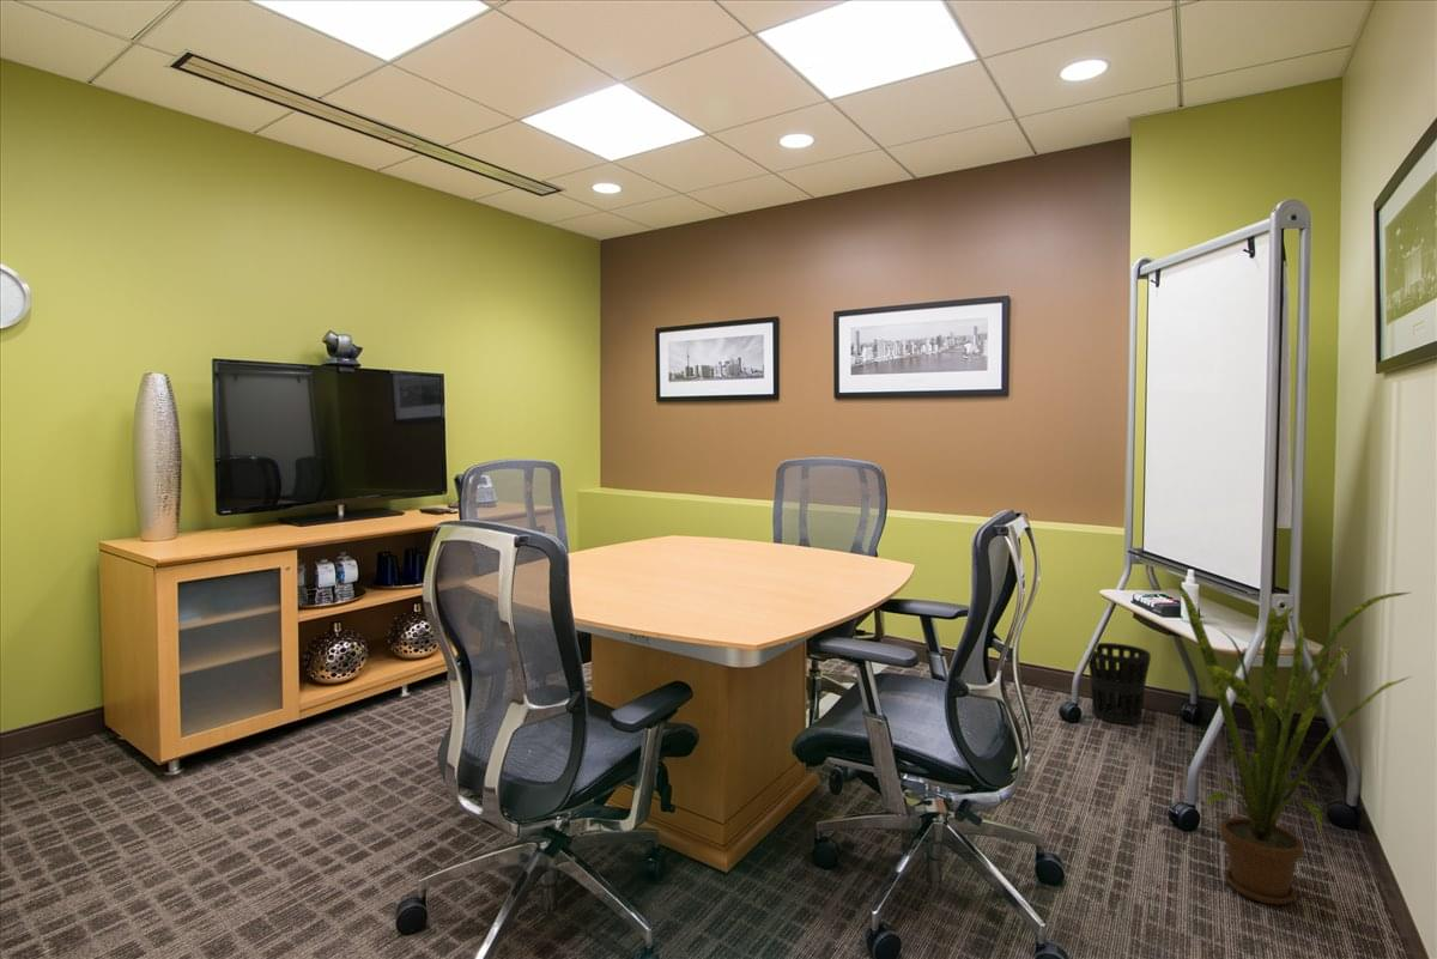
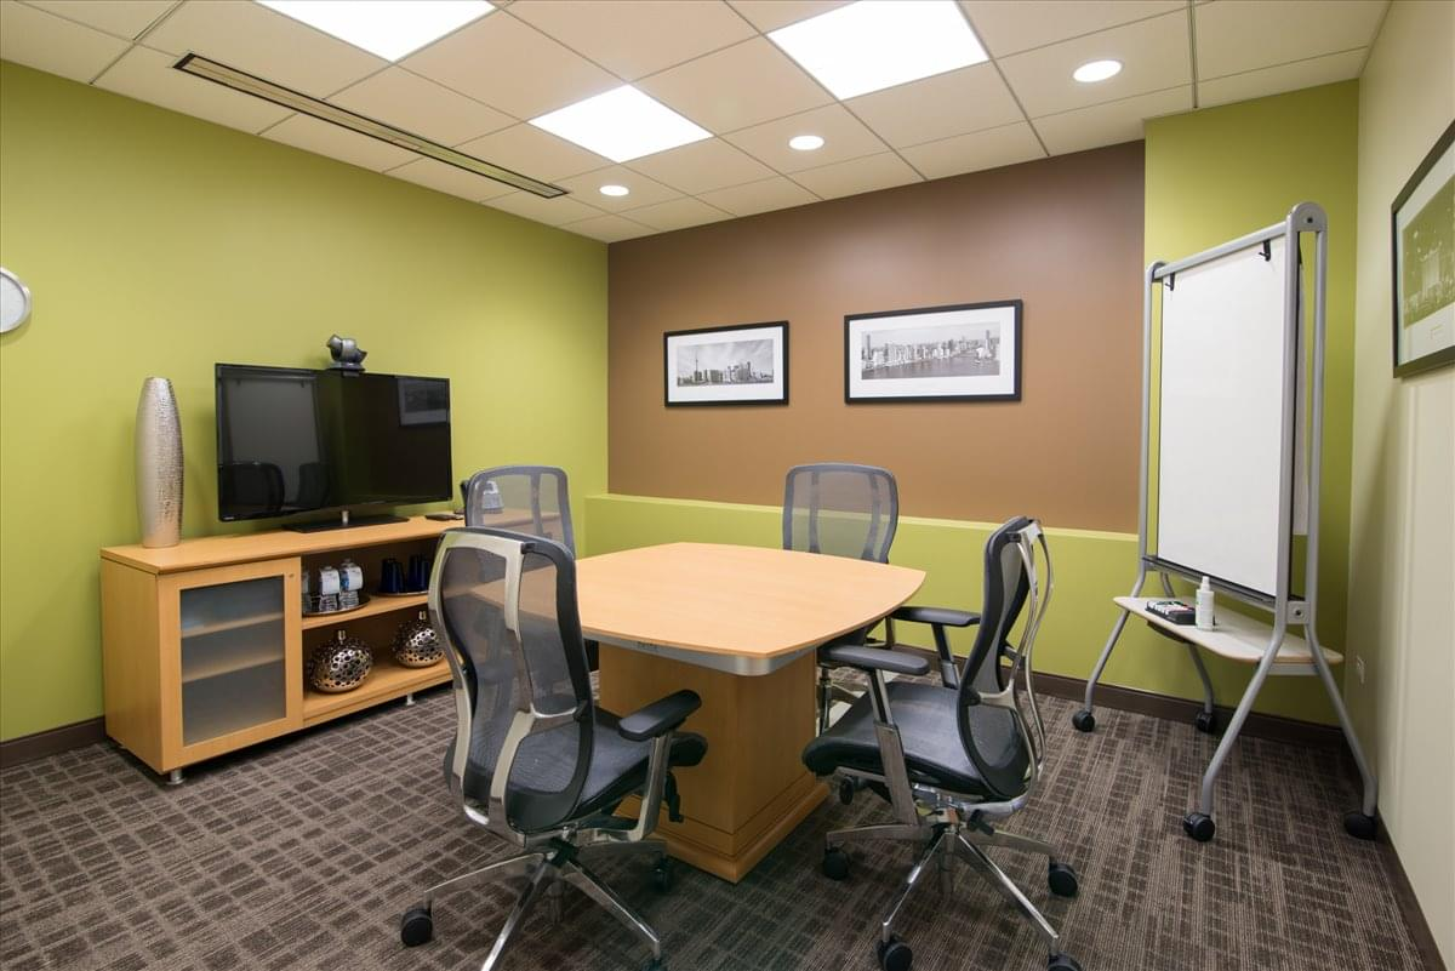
- wastebasket [1085,642,1152,726]
- house plant [1176,583,1412,905]
